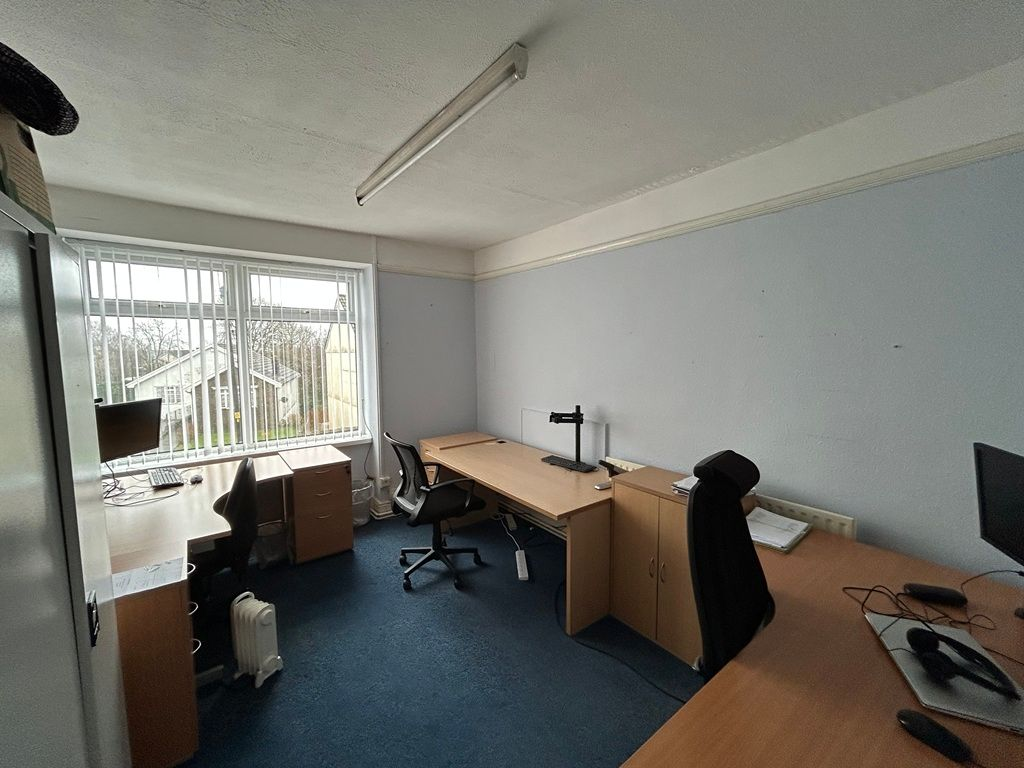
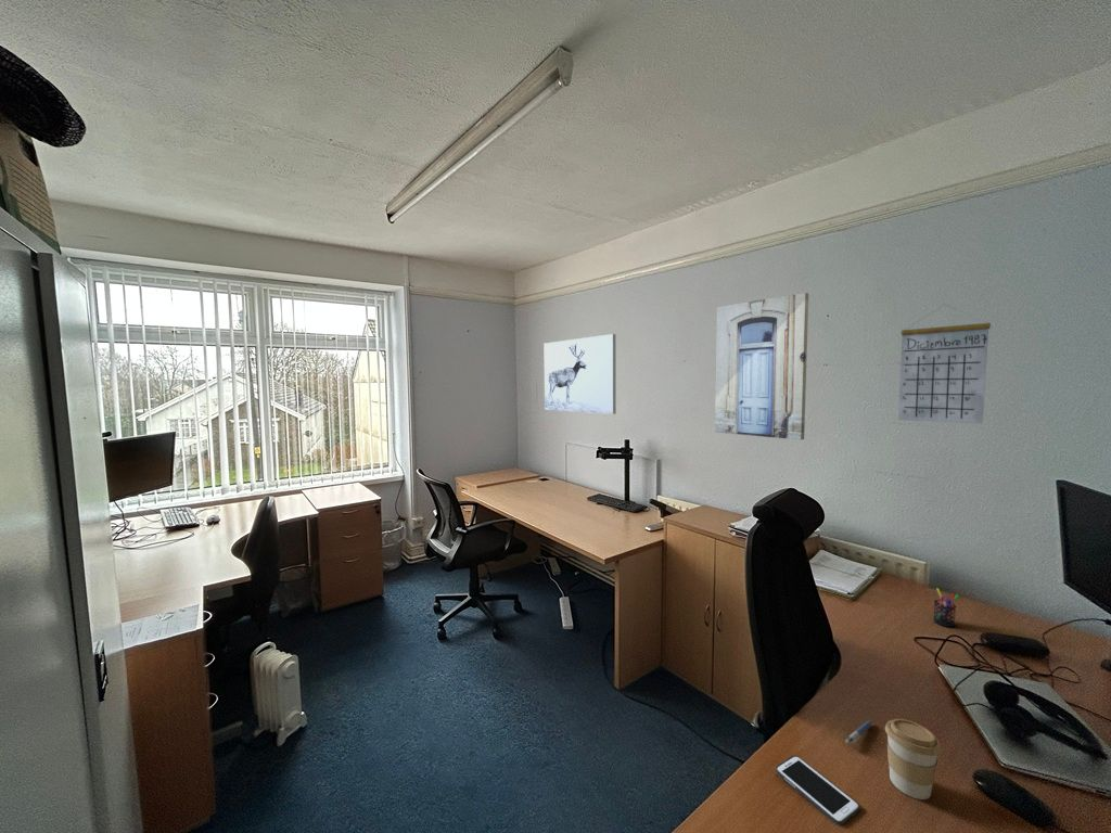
+ pen [845,720,872,745]
+ coffee cup [884,718,942,800]
+ calendar [897,304,992,425]
+ pen holder [932,587,960,628]
+ wall art [542,333,617,415]
+ wall art [714,292,809,441]
+ cell phone [775,754,861,826]
